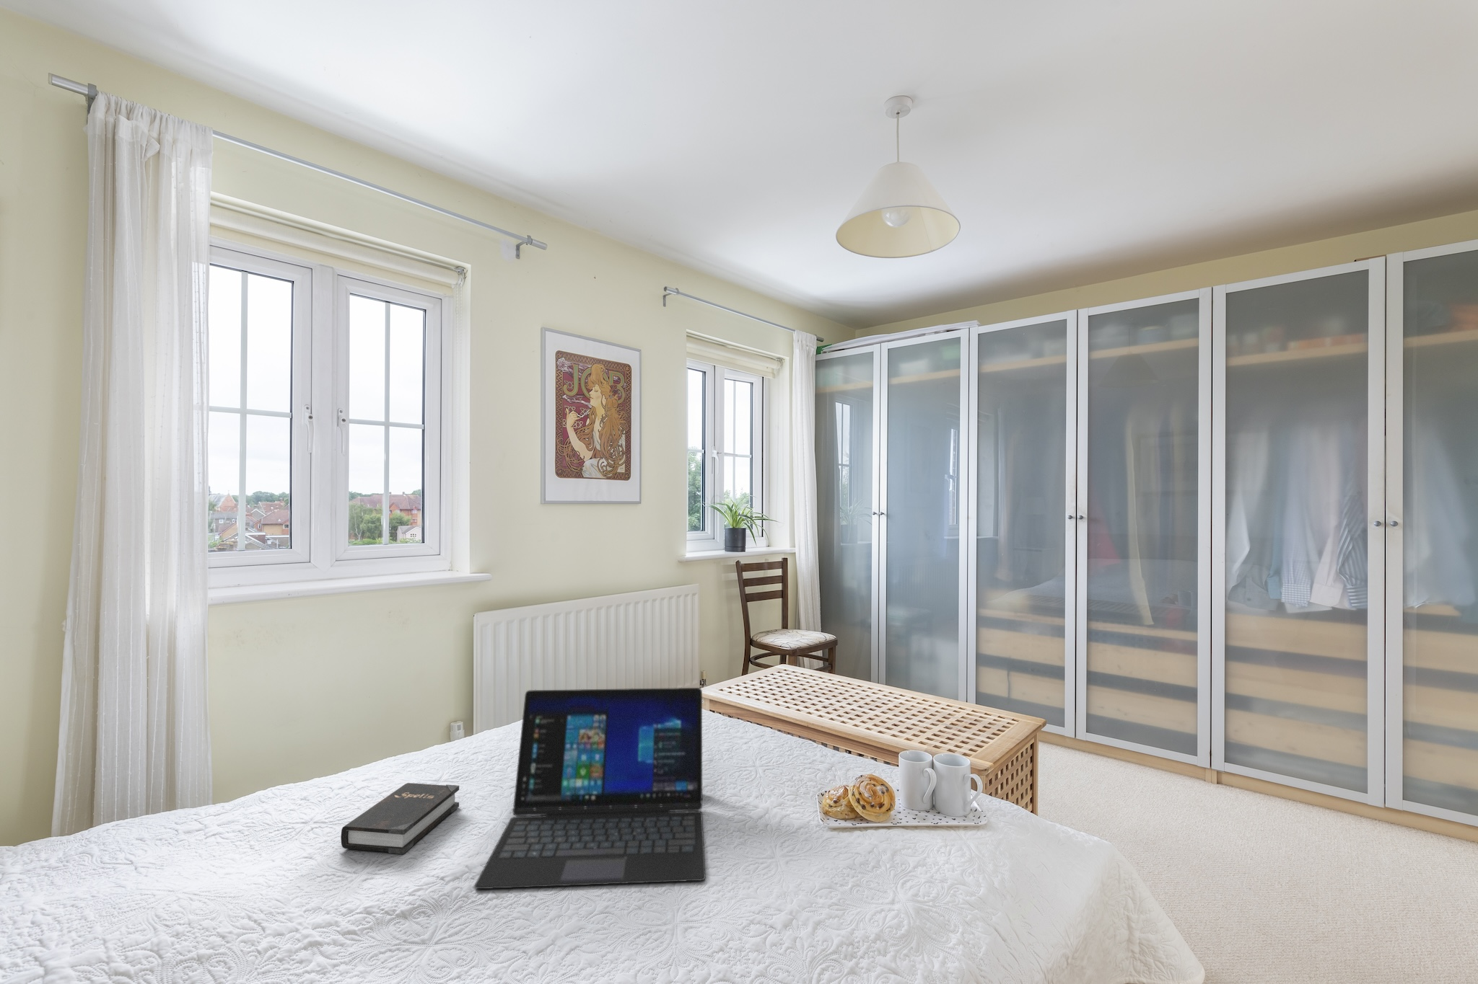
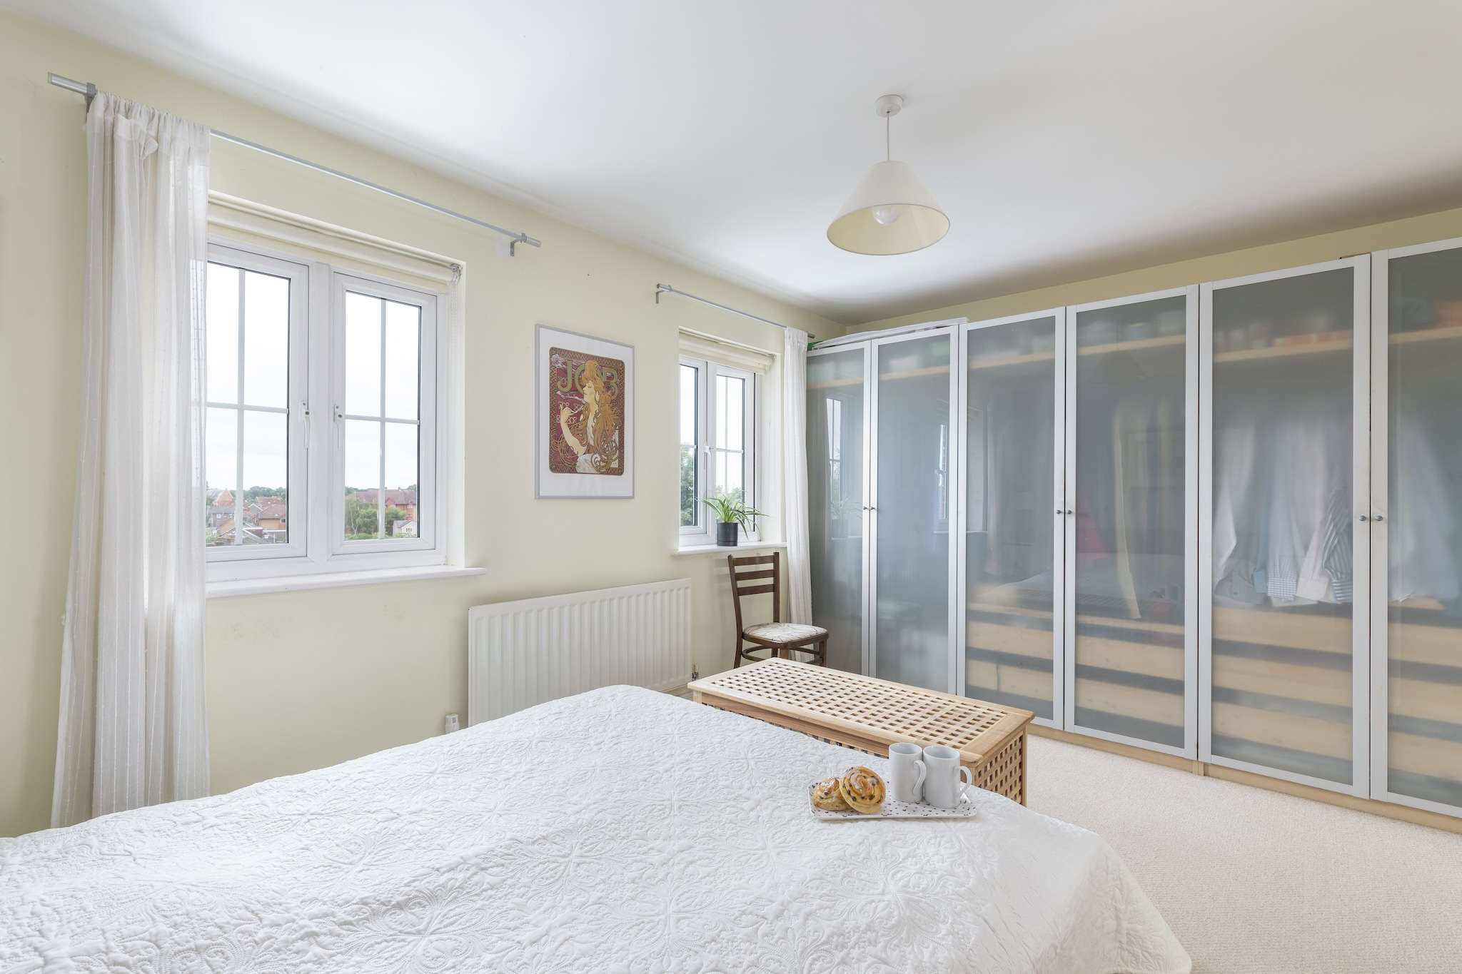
- laptop [474,687,707,890]
- hardback book [341,782,459,856]
